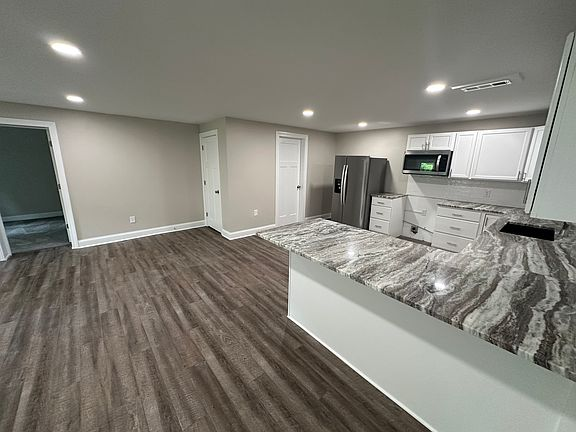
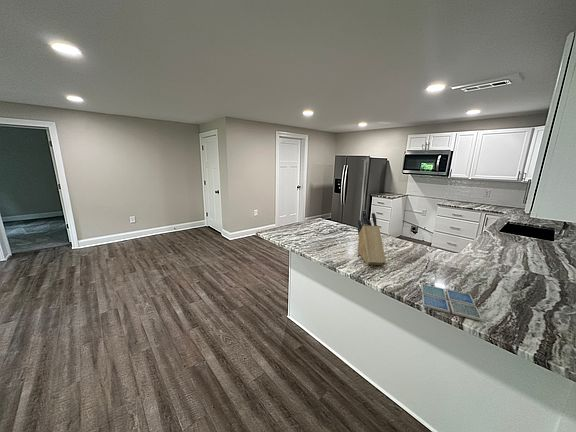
+ knife block [356,209,387,266]
+ drink coaster [420,283,483,322]
